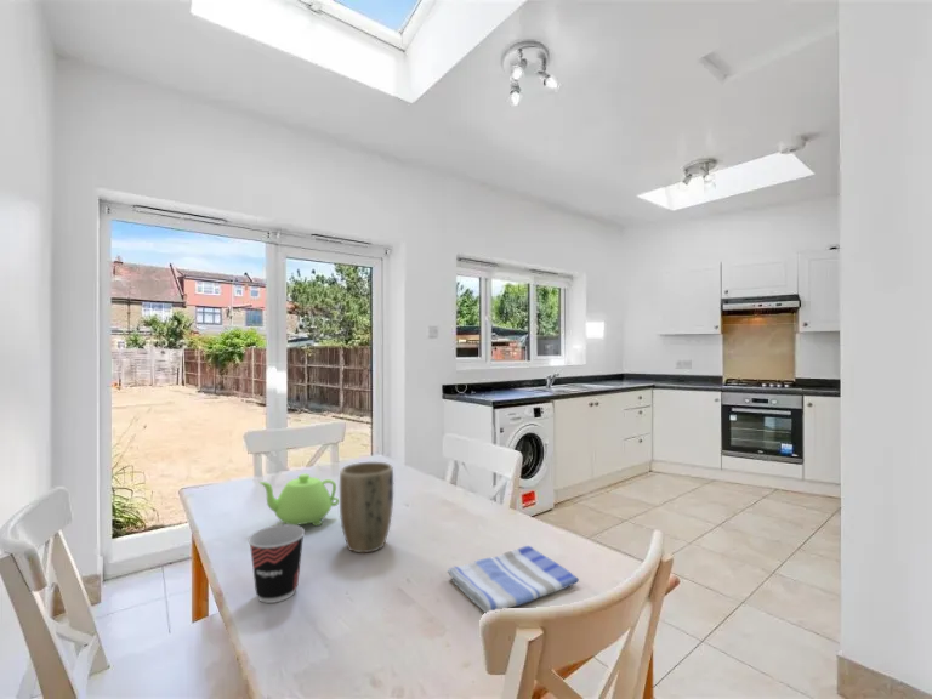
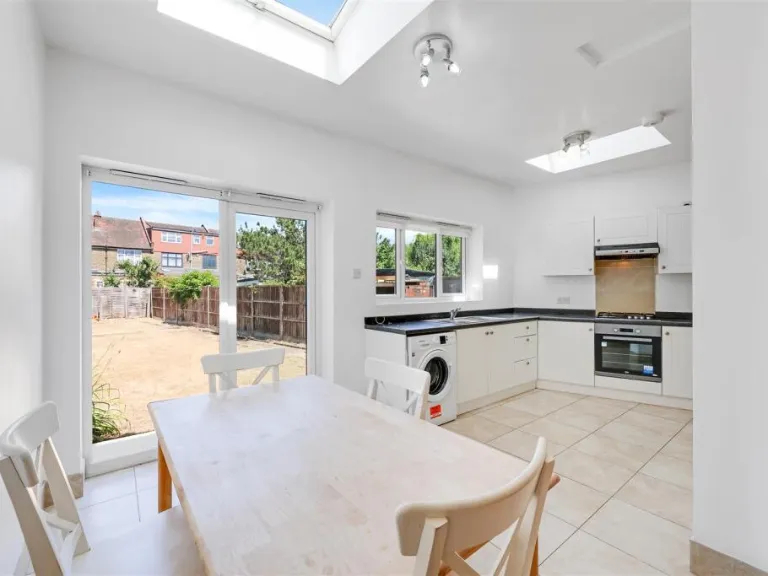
- plant pot [339,461,394,555]
- cup [248,523,306,604]
- teapot [257,473,340,527]
- dish towel [447,545,580,614]
